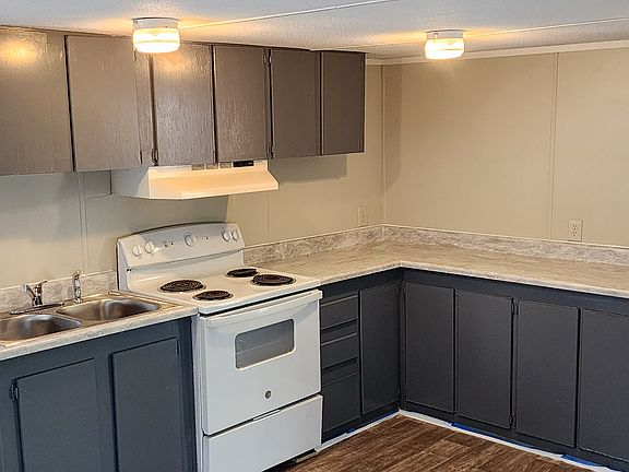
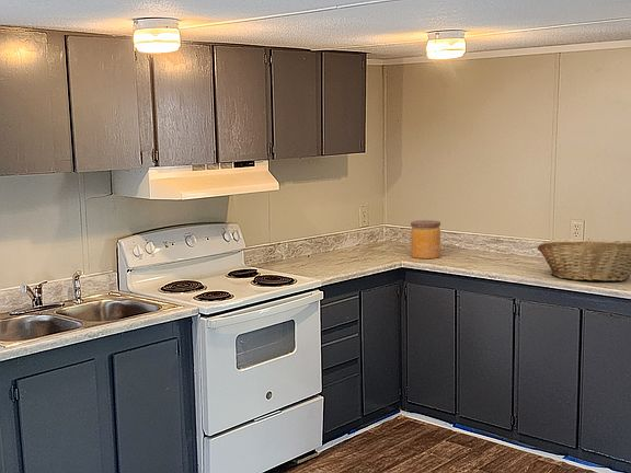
+ fruit basket [536,238,631,282]
+ jar [410,219,441,259]
